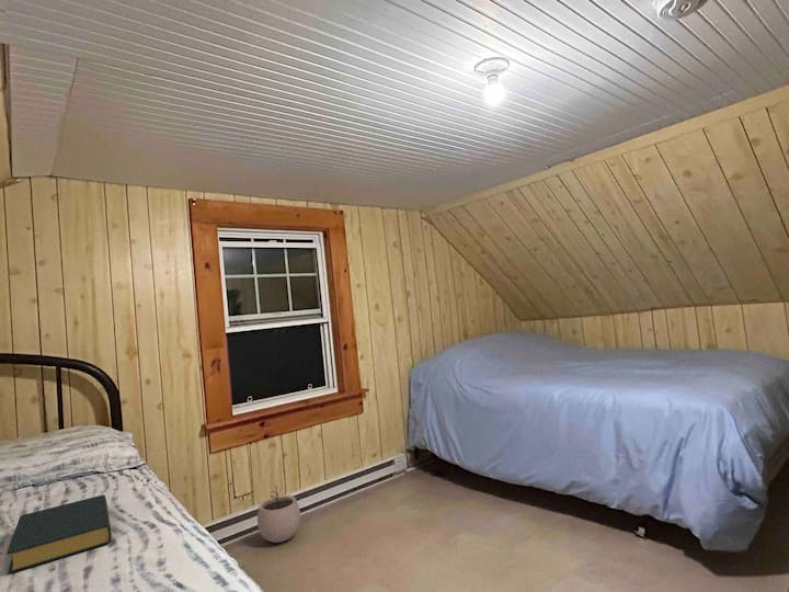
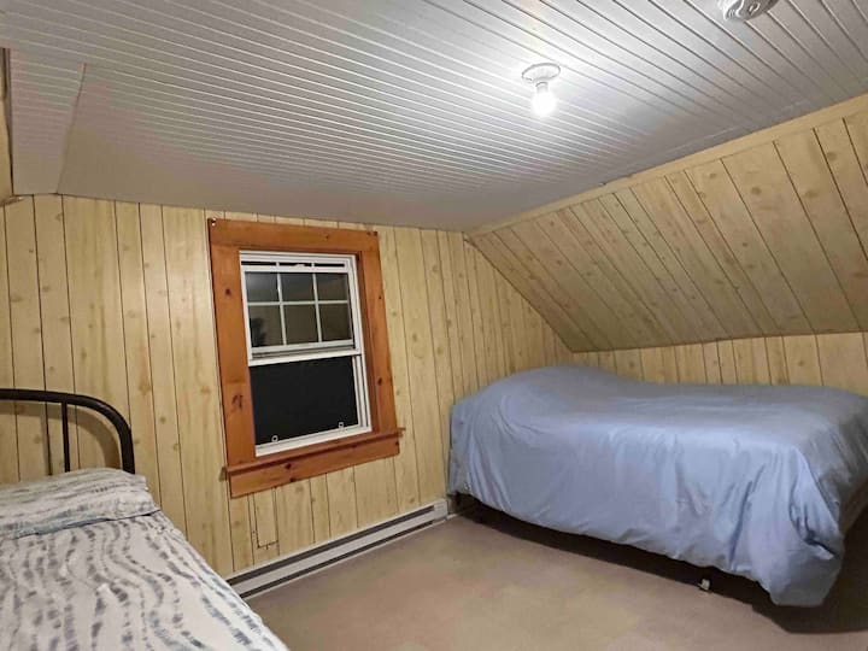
- hardback book [5,494,113,574]
- plant pot [256,485,301,544]
